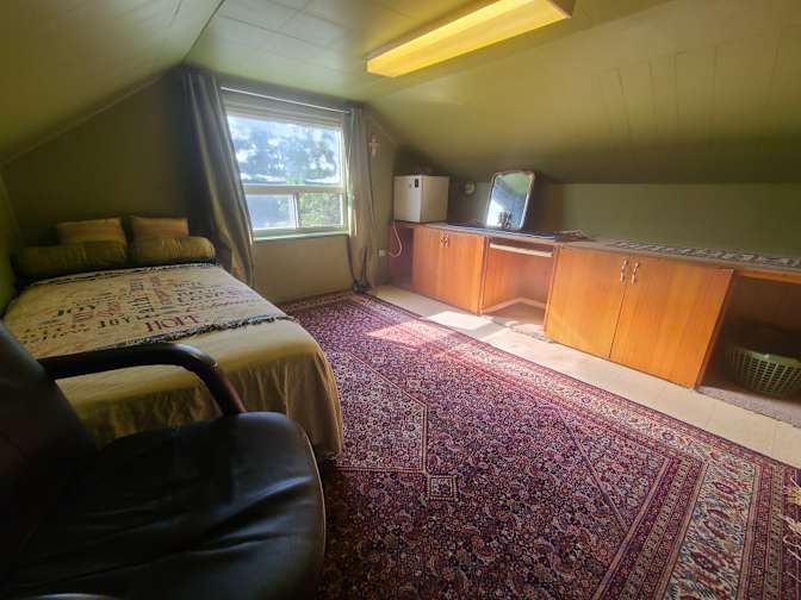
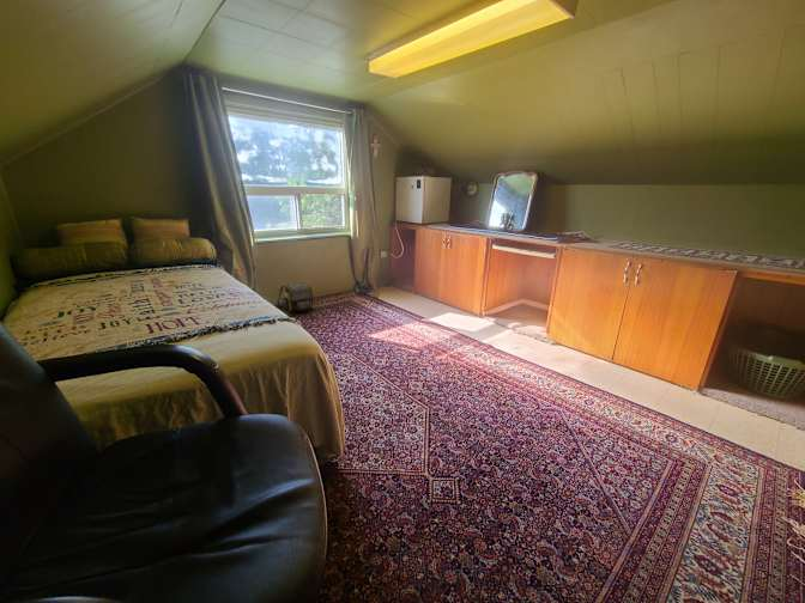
+ shoulder bag [276,282,315,312]
